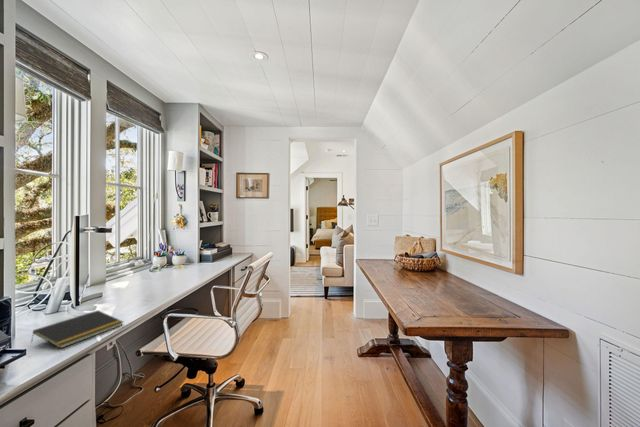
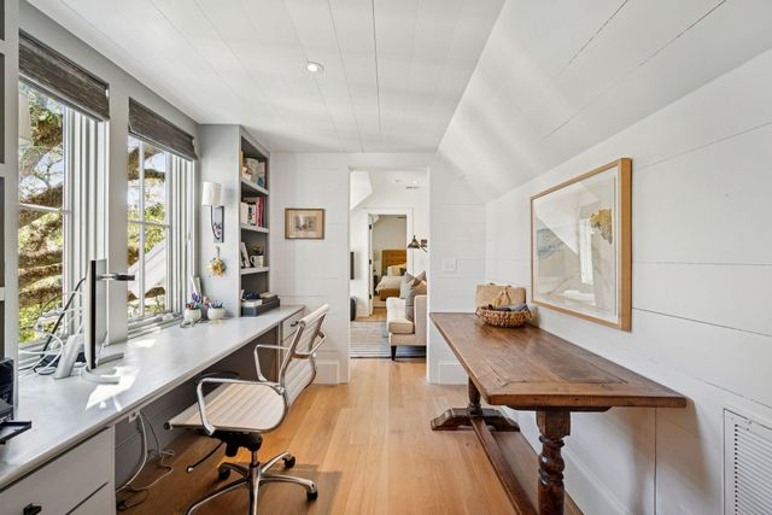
- notepad [30,309,124,349]
